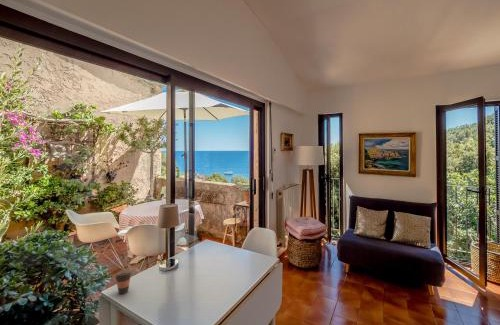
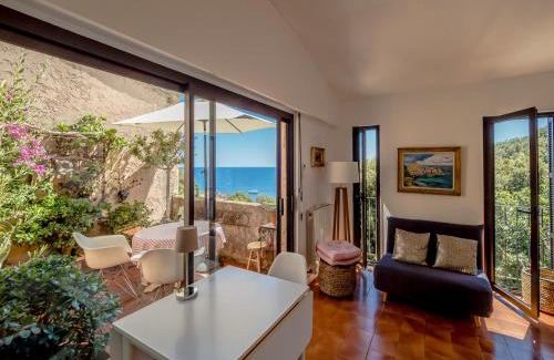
- coffee cup [114,269,133,295]
